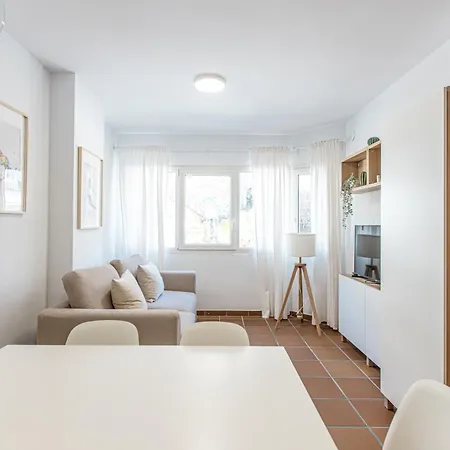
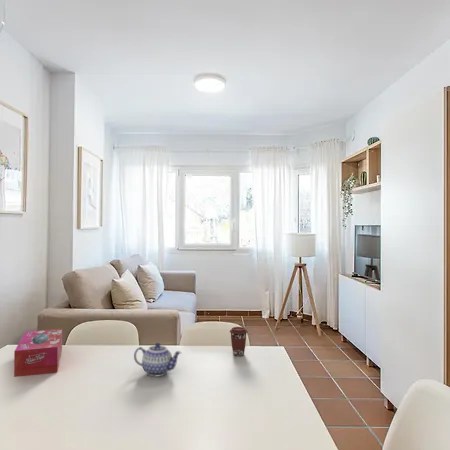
+ tissue box [13,328,63,378]
+ teapot [133,342,182,377]
+ coffee cup [229,326,248,357]
